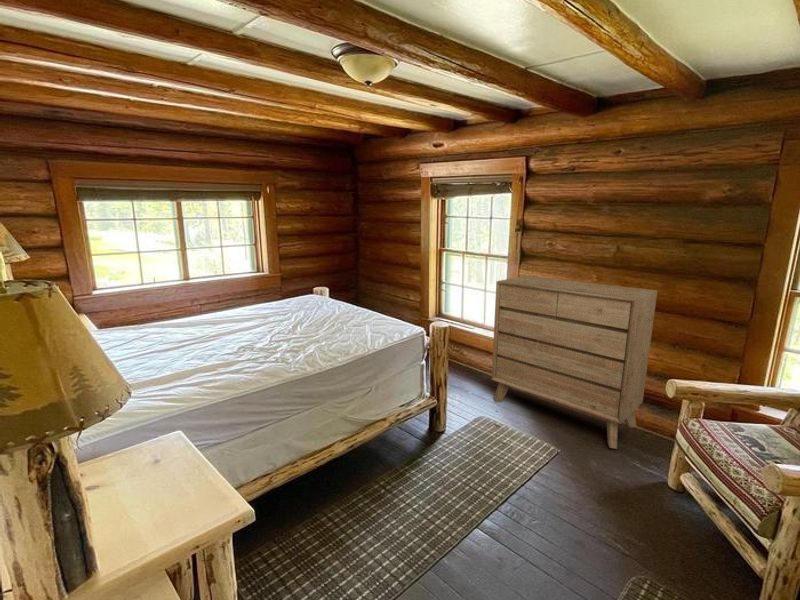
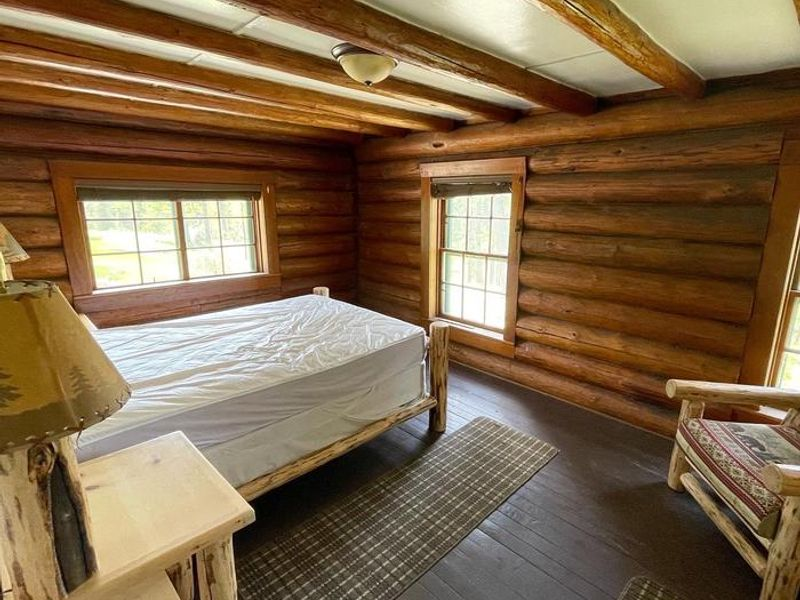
- dresser [491,275,658,450]
